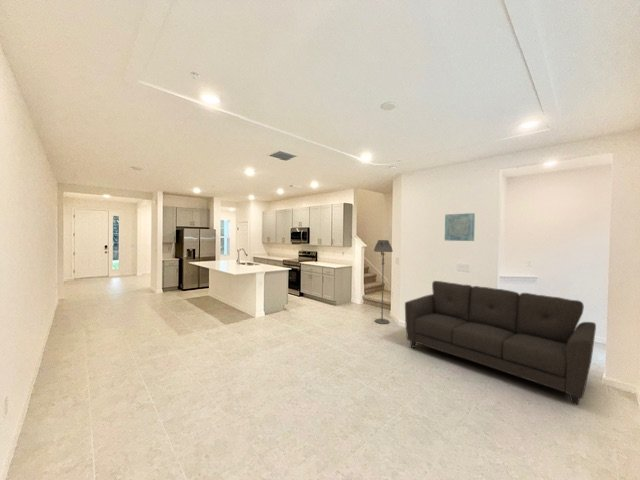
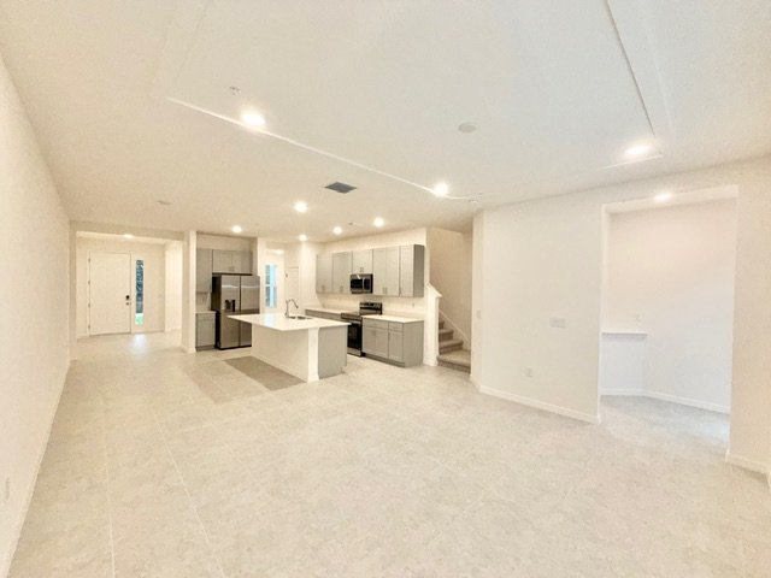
- wall art [444,212,476,242]
- sofa [404,280,597,406]
- floor lamp [373,239,394,325]
